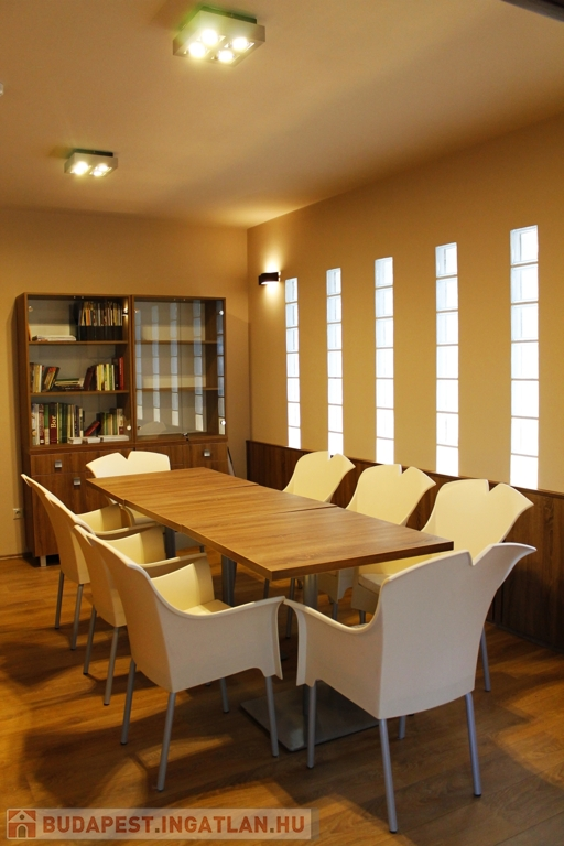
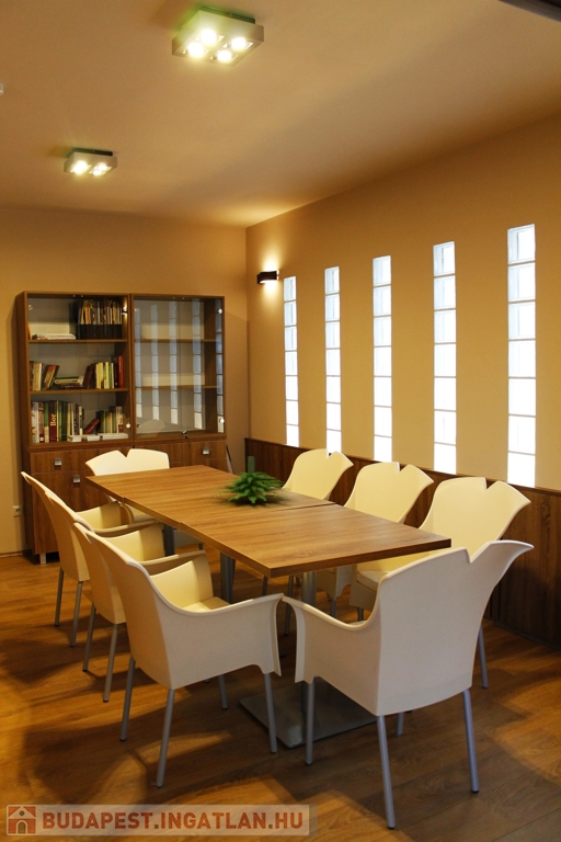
+ plant [209,456,289,504]
